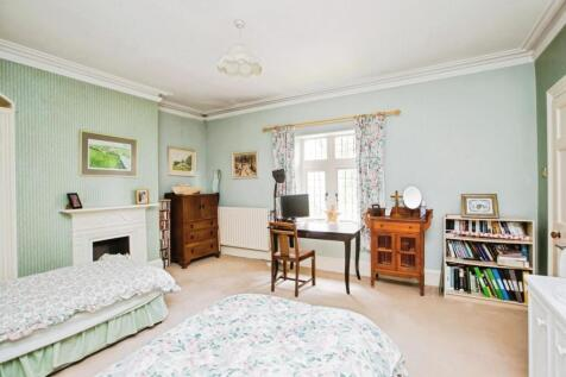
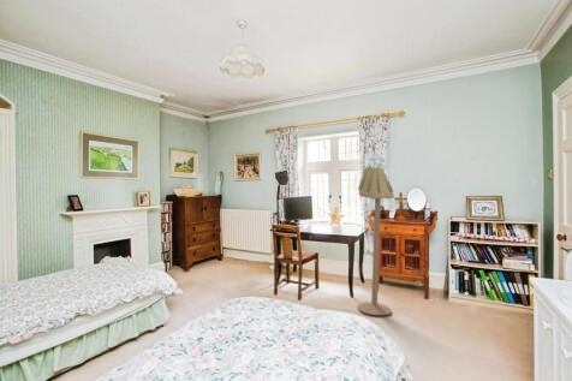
+ floor lamp [357,163,395,316]
